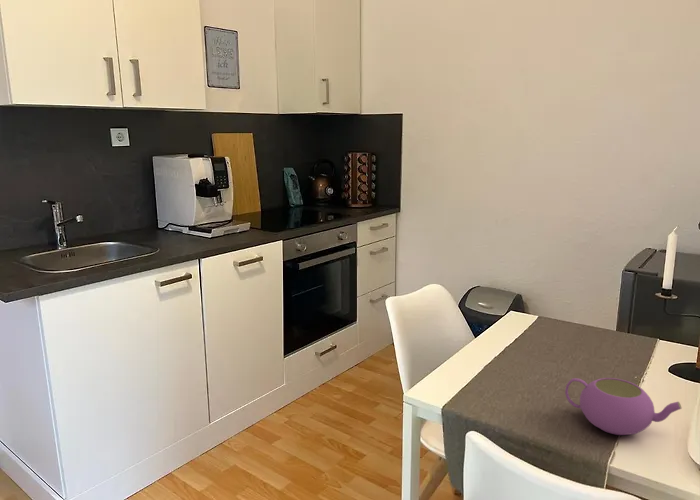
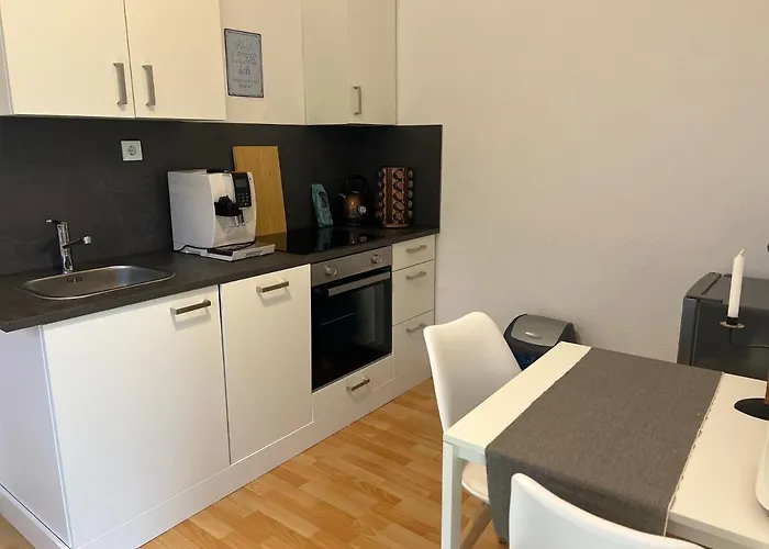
- teapot [564,377,683,436]
